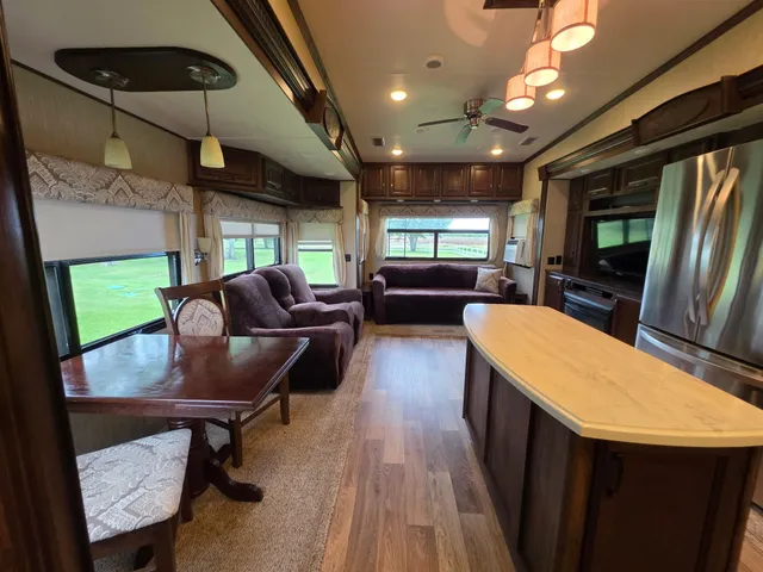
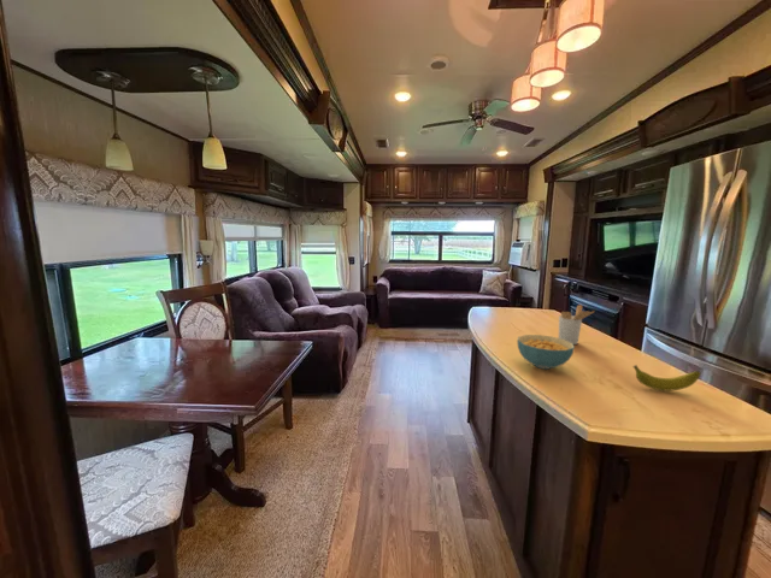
+ cereal bowl [516,334,576,371]
+ banana [631,364,702,393]
+ utensil holder [558,303,596,346]
